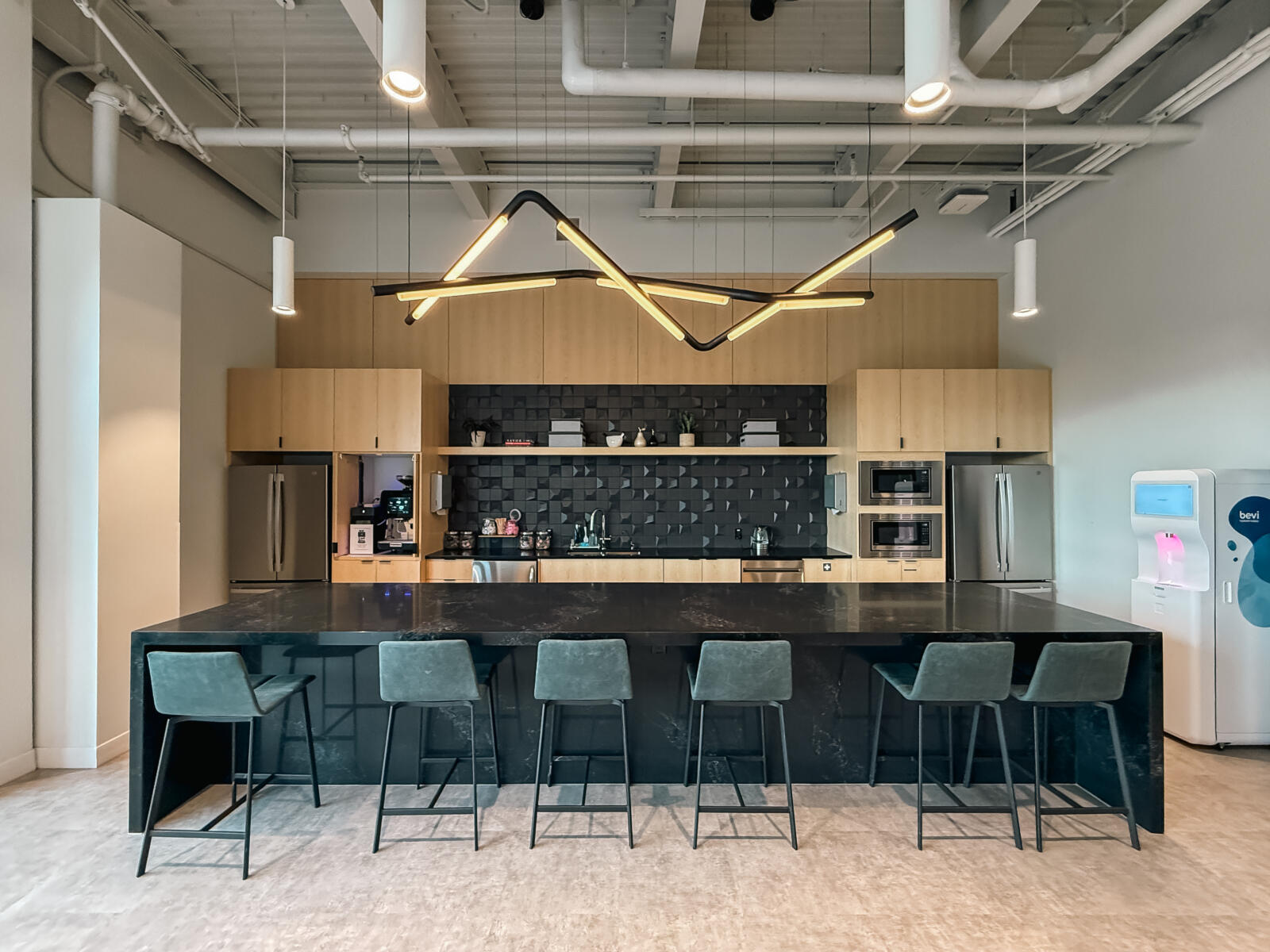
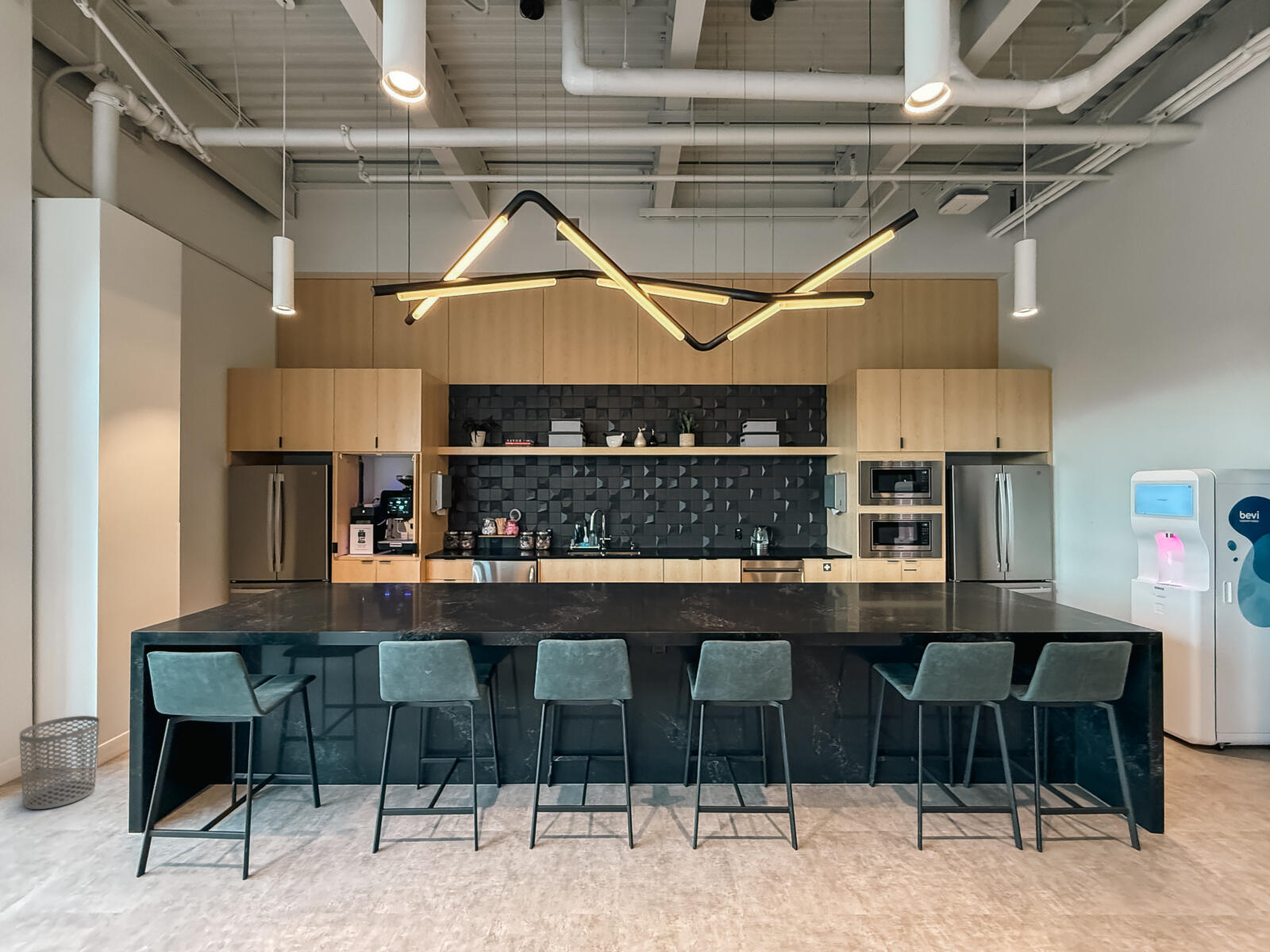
+ waste bin [18,715,100,810]
